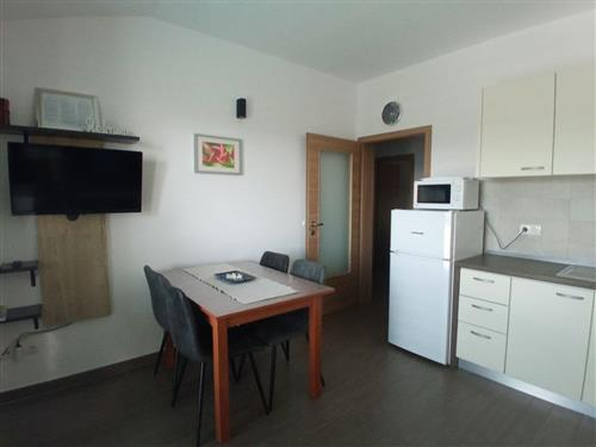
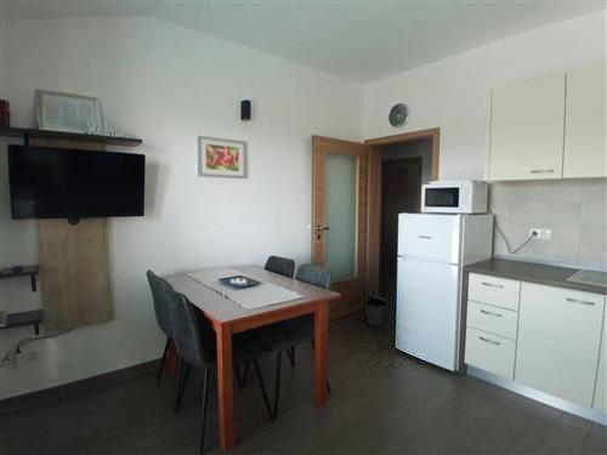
+ trash can [363,291,390,326]
